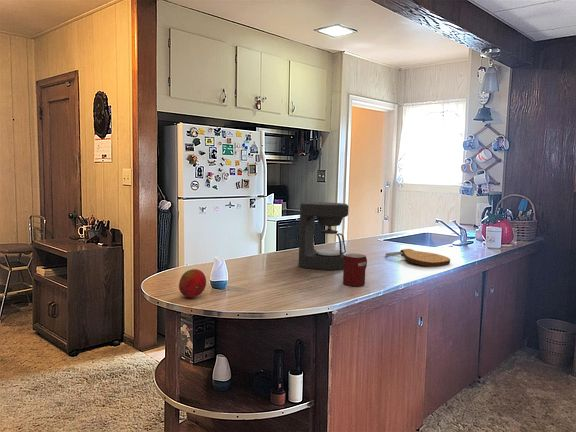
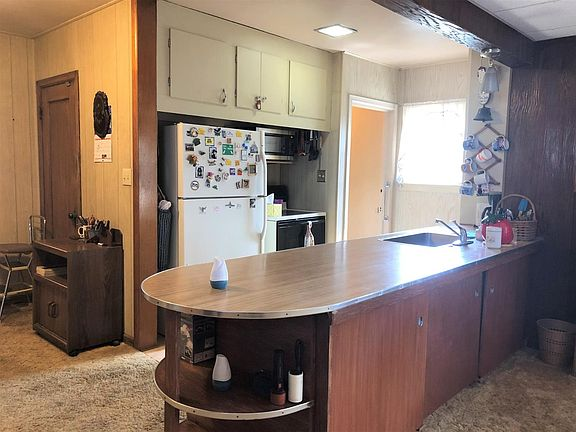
- mug [342,252,368,287]
- coffee maker [298,201,350,271]
- key chain [384,248,451,268]
- fruit [178,268,207,298]
